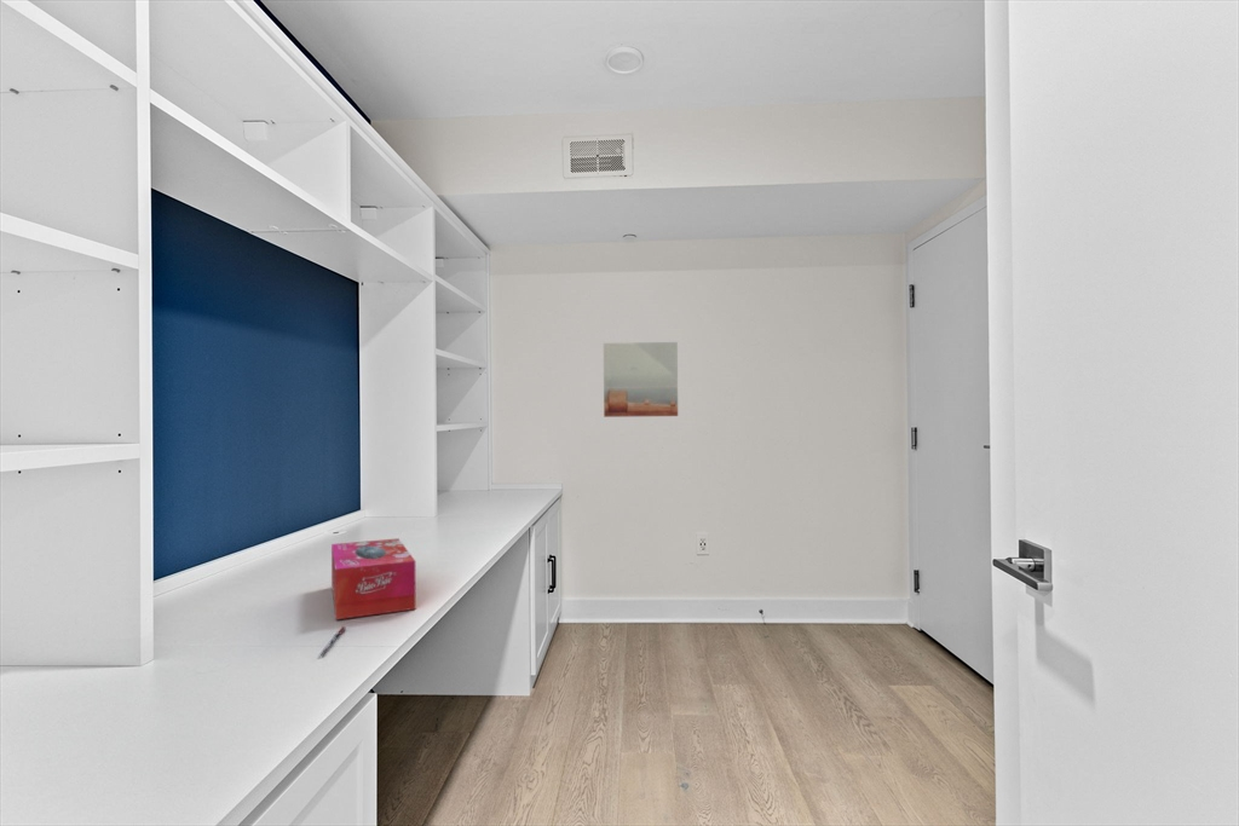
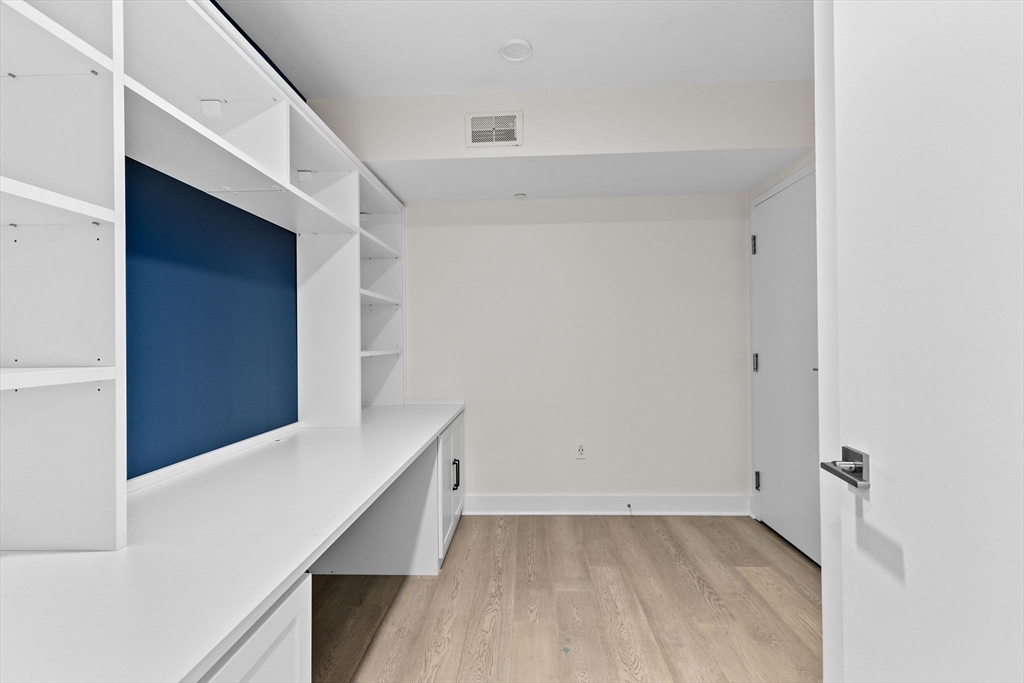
- pen [318,625,347,655]
- wall art [603,341,679,418]
- tissue box [330,537,417,620]
